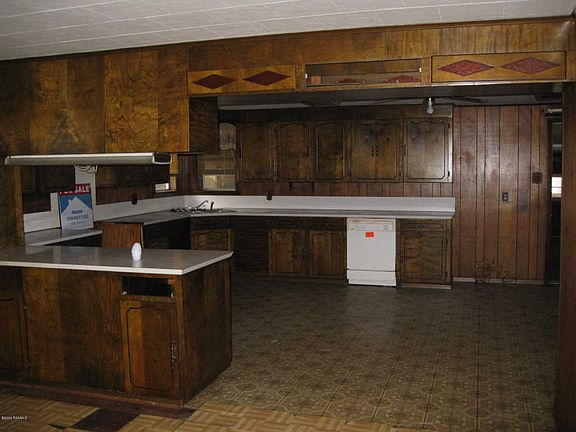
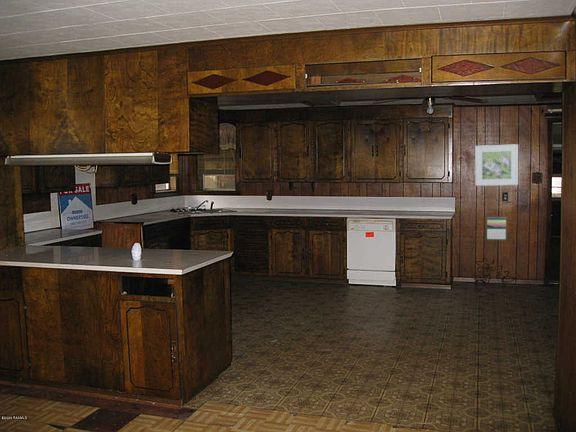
+ calendar [485,216,508,241]
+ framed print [475,143,519,187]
